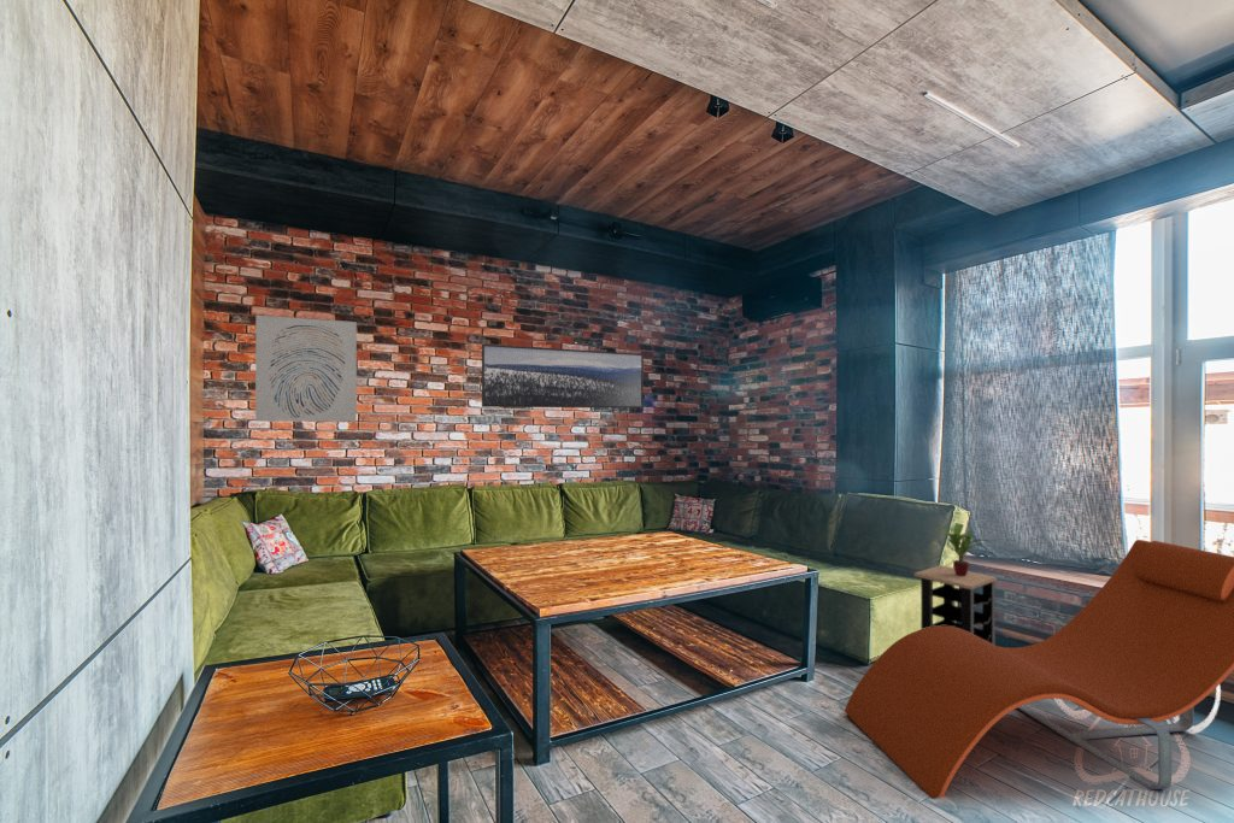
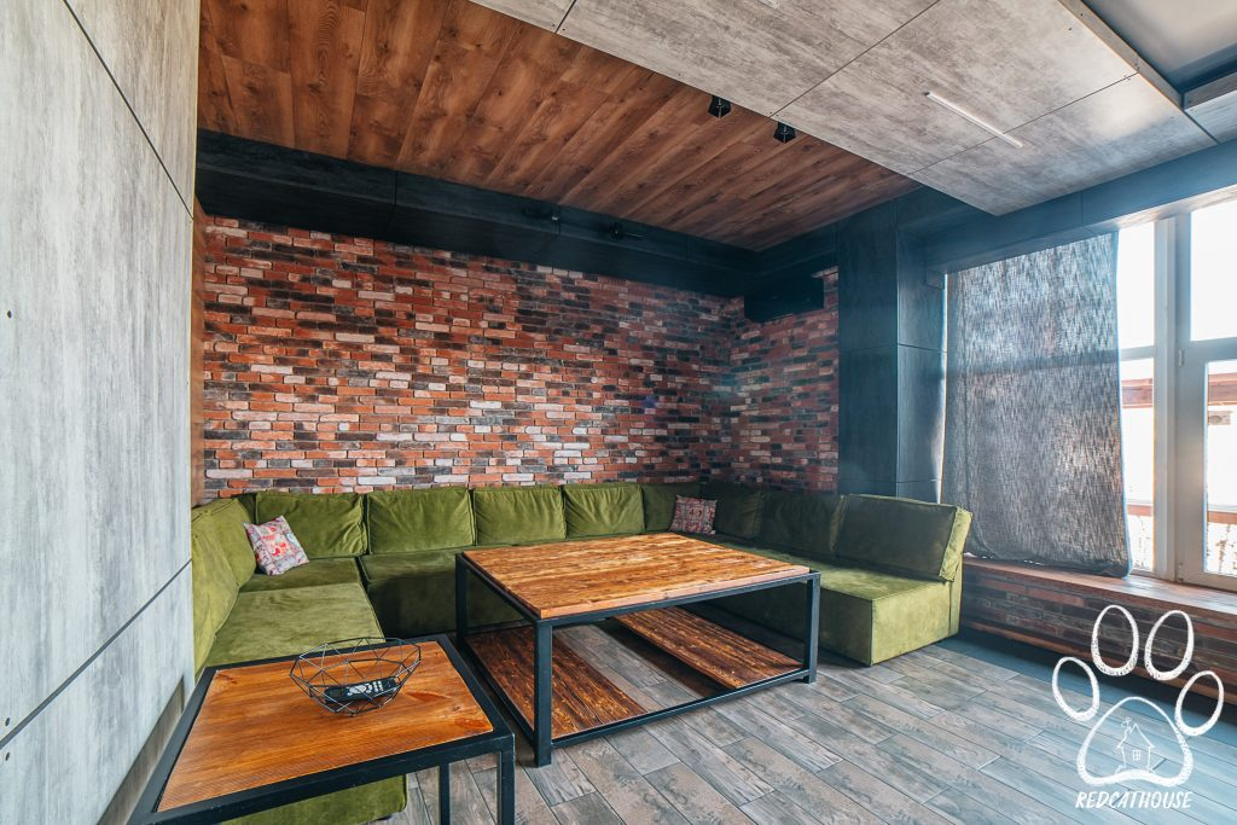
- potted plant [935,523,991,576]
- wall art [254,313,358,423]
- side table [913,564,998,646]
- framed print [481,343,645,410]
- lounge chair [844,539,1234,800]
